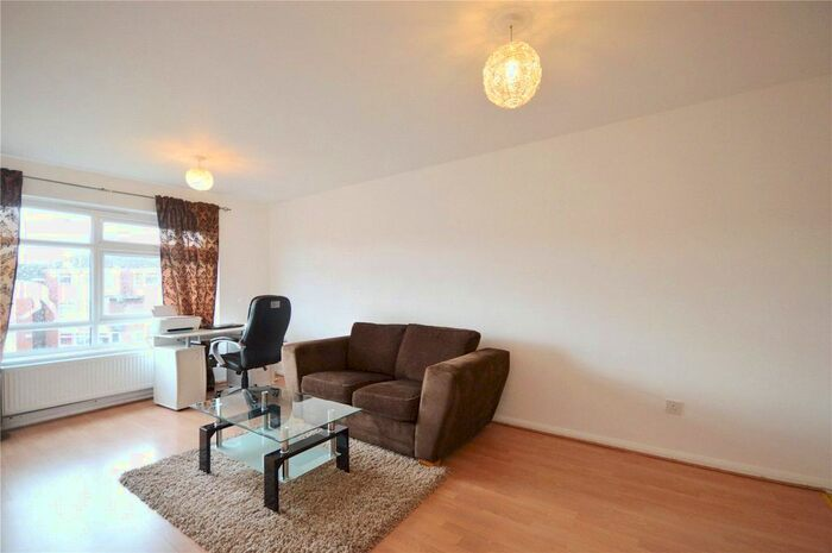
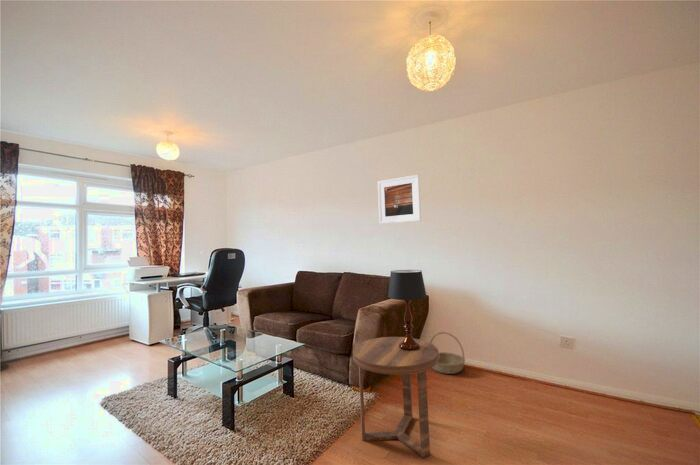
+ basket [429,331,466,375]
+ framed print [377,174,422,225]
+ table lamp [387,269,428,350]
+ side table [352,336,439,459]
